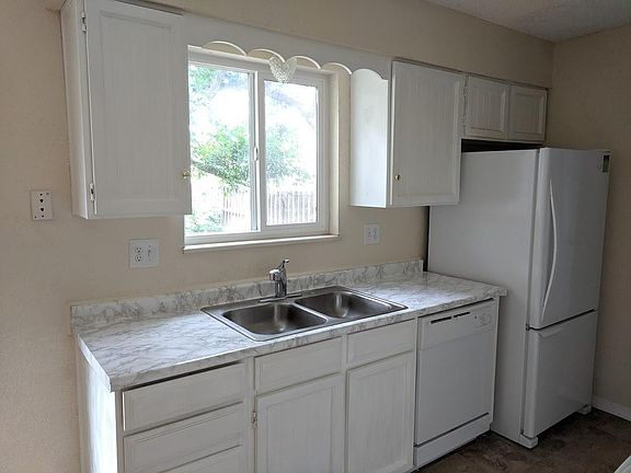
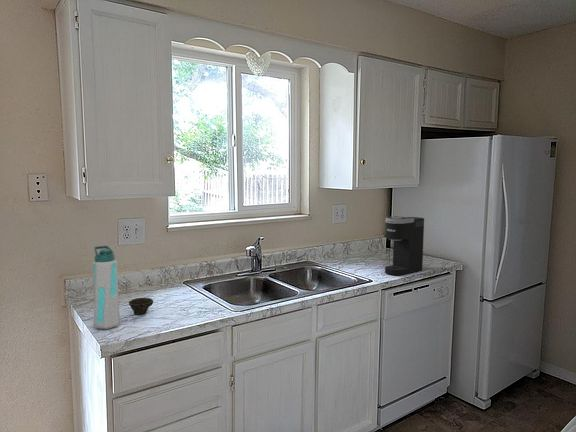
+ water bottle [91,245,121,330]
+ cup [128,297,154,316]
+ coffee maker [384,215,425,276]
